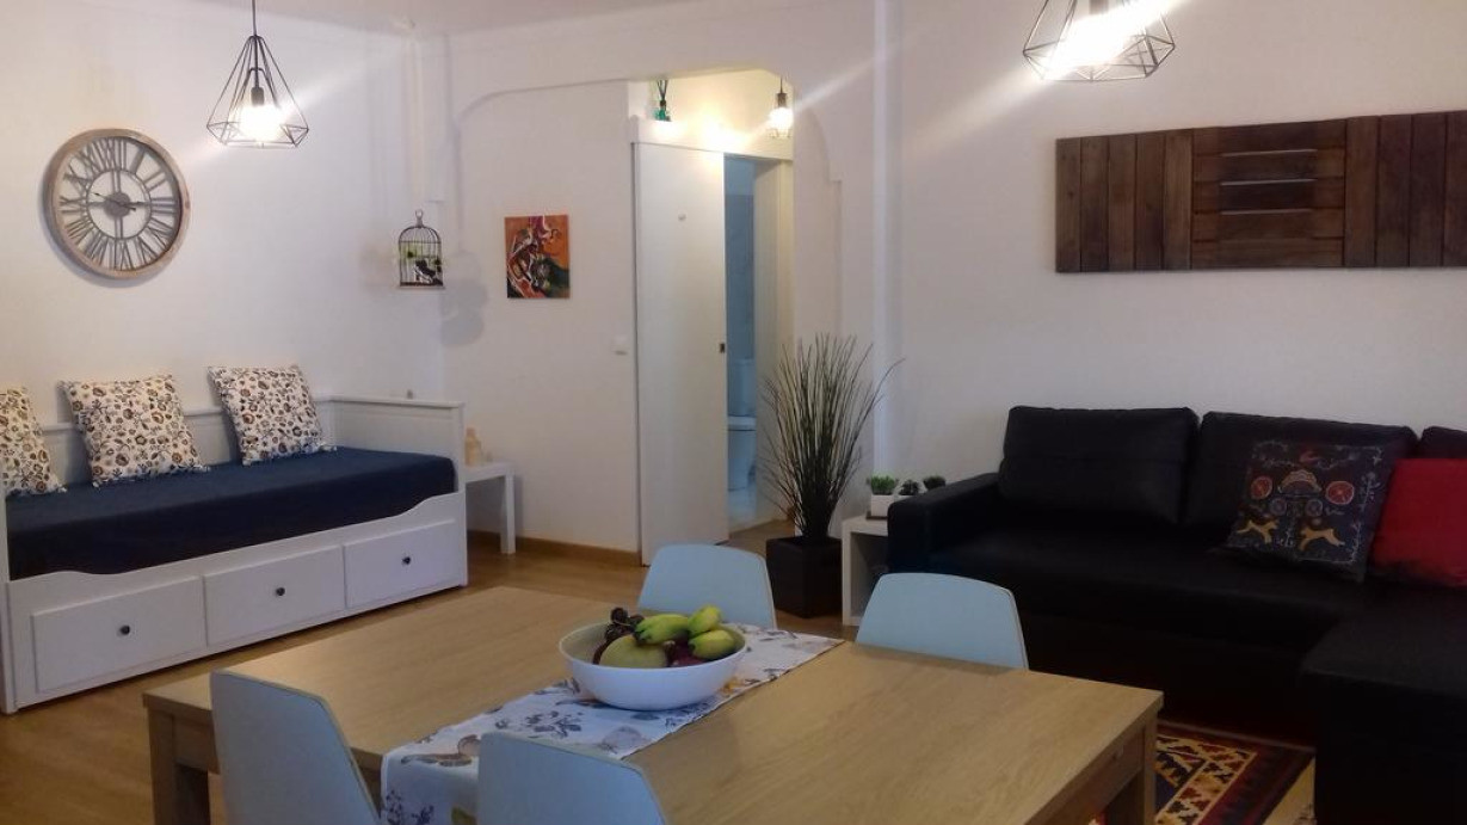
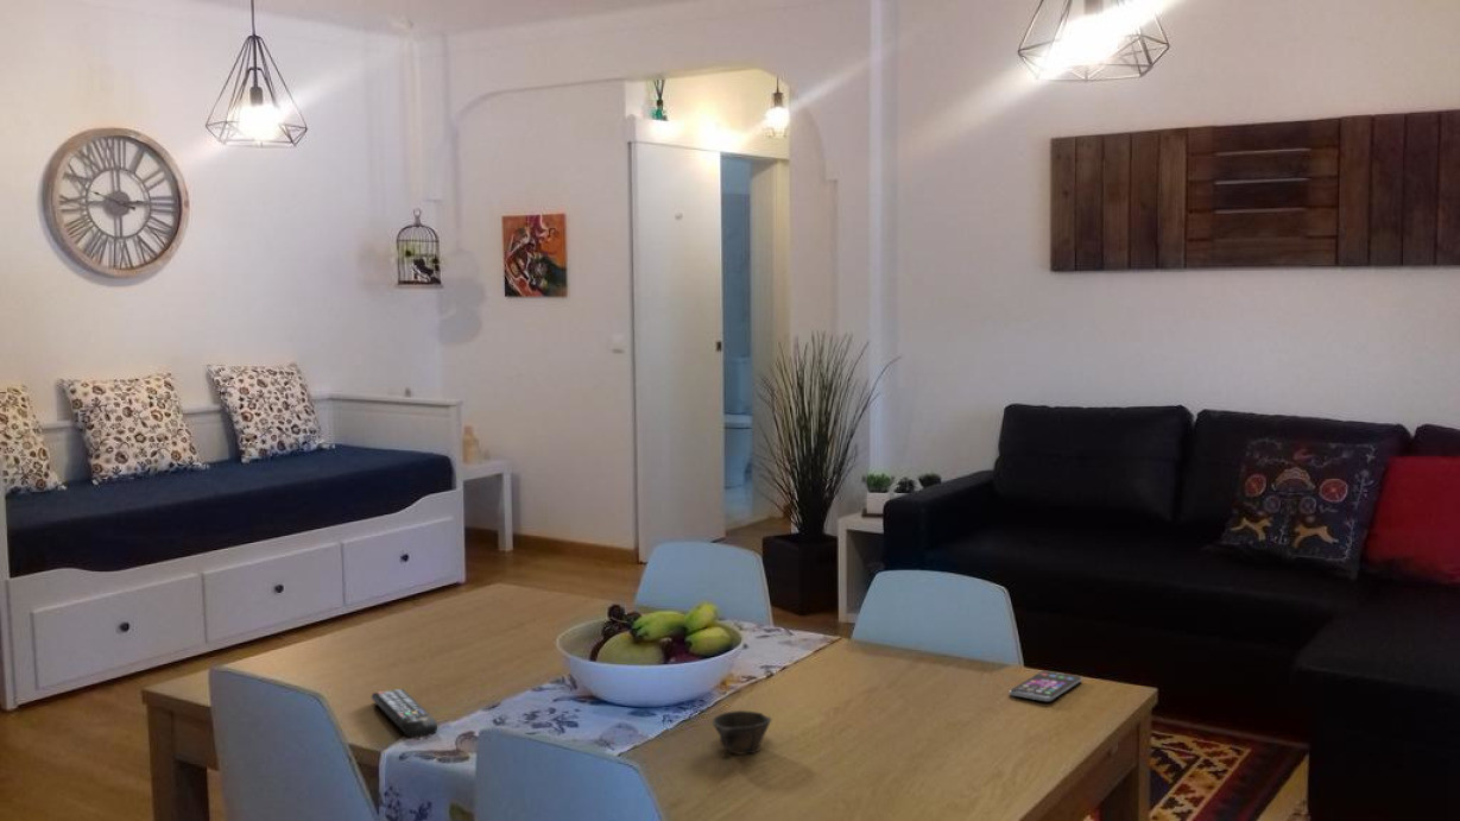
+ cup [710,709,772,756]
+ smartphone [1007,670,1083,702]
+ remote control [371,688,438,739]
